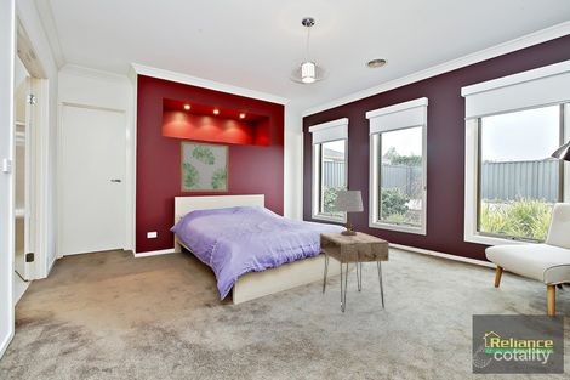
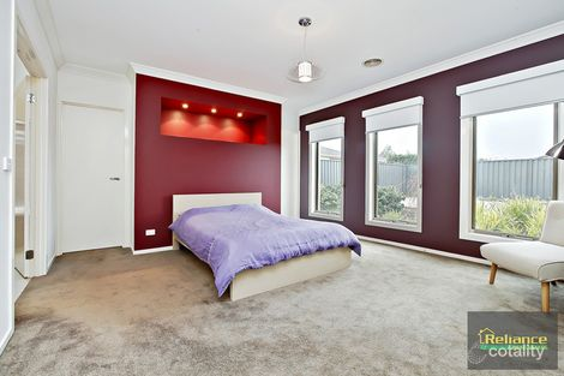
- nightstand [319,231,391,313]
- wall art [179,140,229,193]
- table lamp [334,189,365,236]
